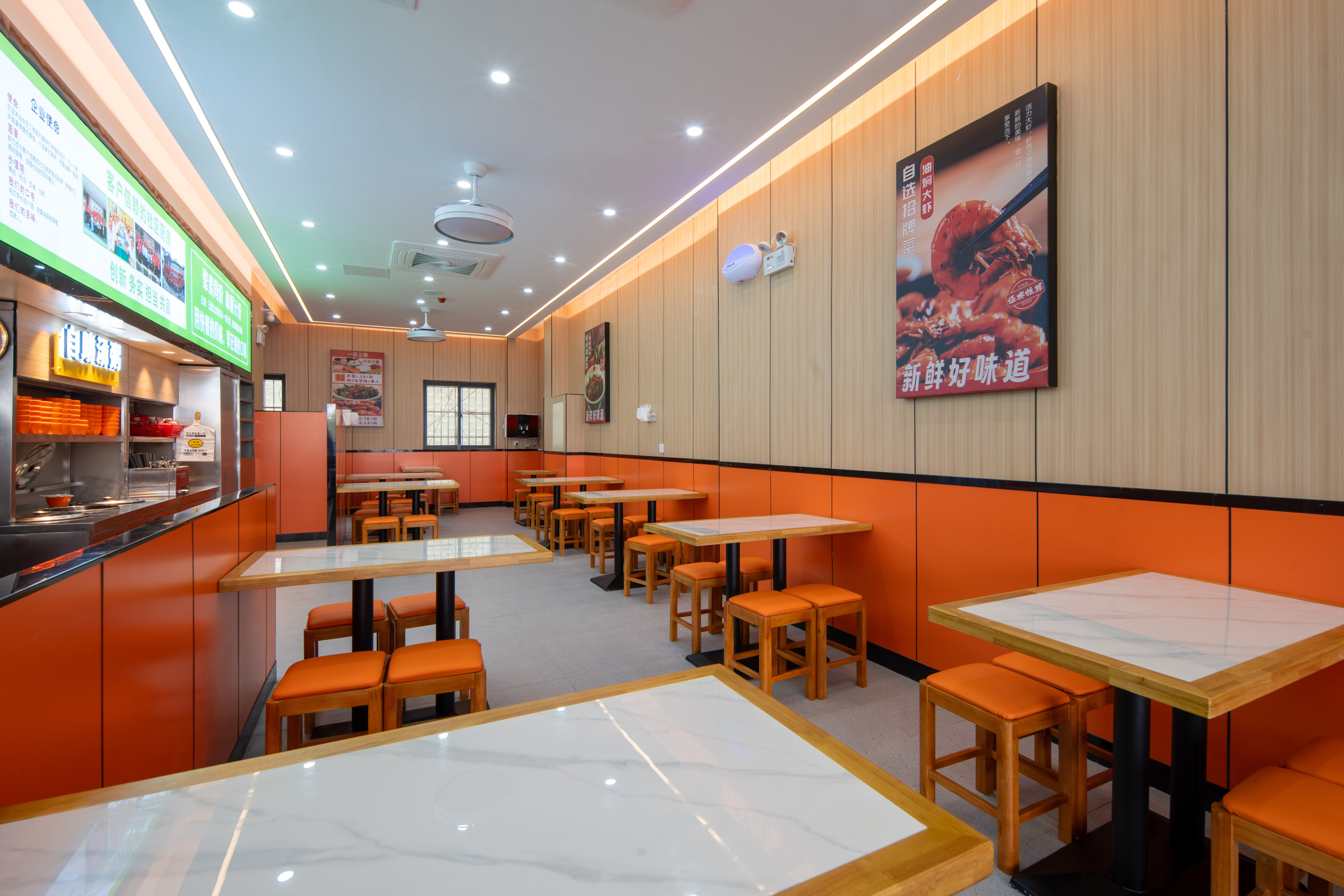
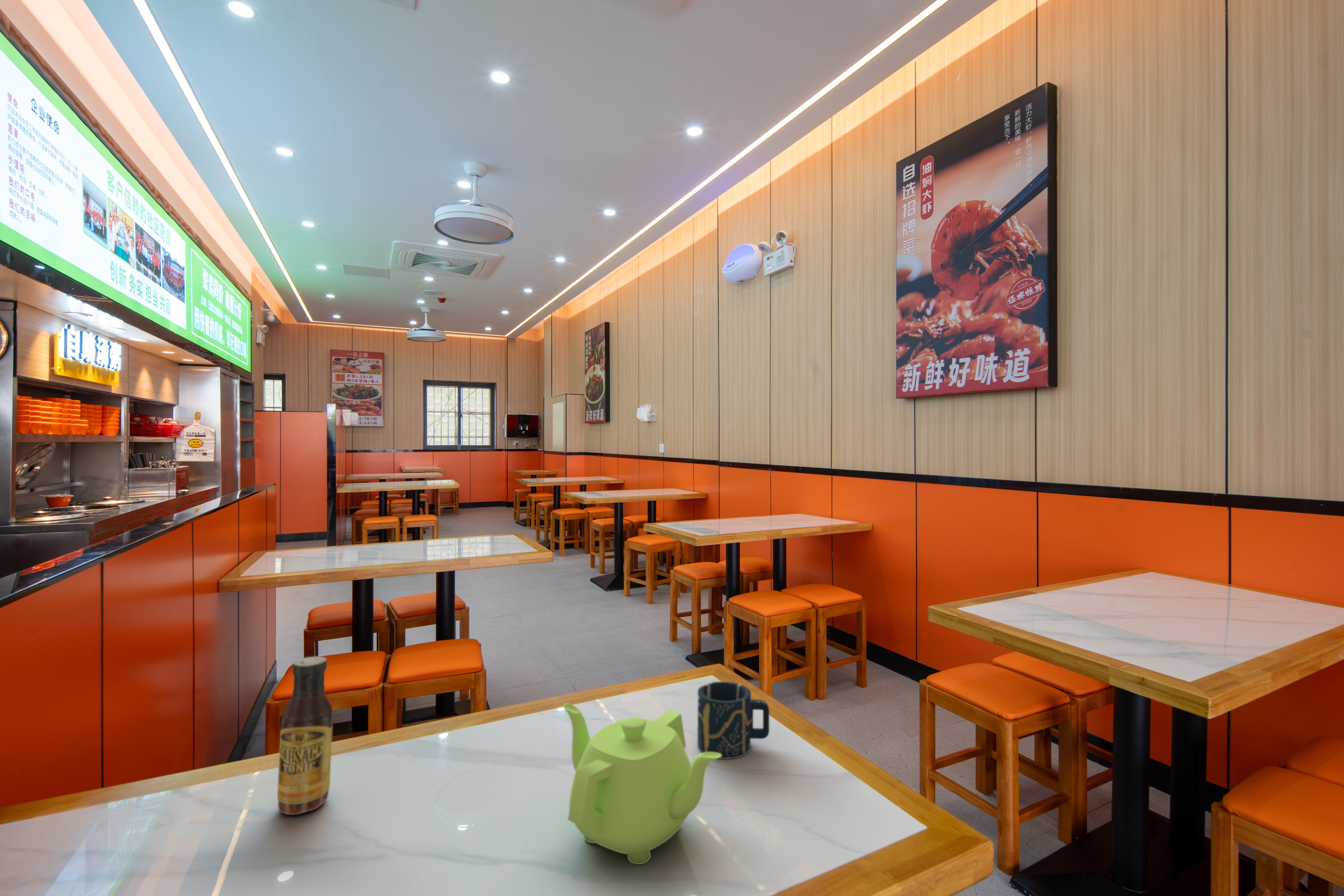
+ cup [697,681,770,759]
+ sauce bottle [277,656,333,815]
+ teapot [563,703,722,865]
